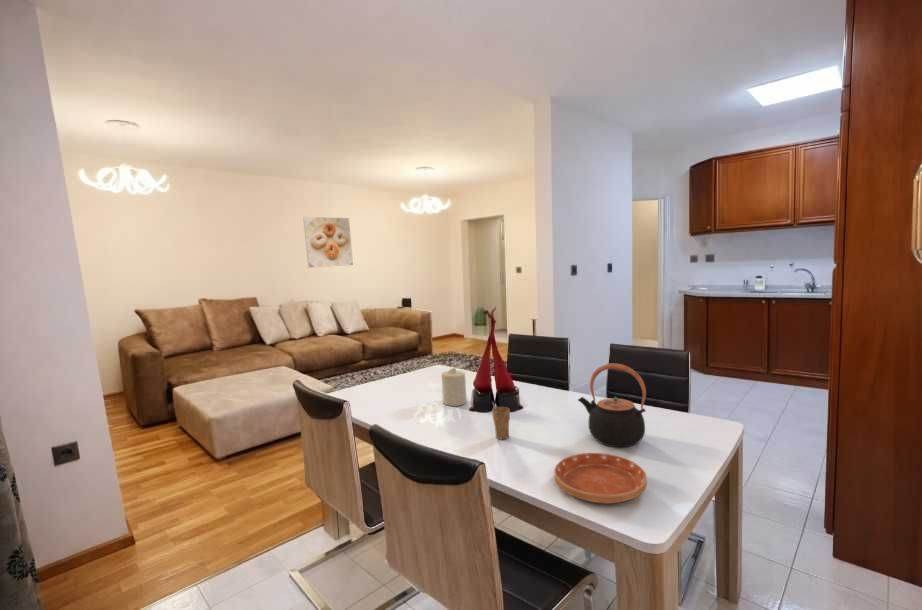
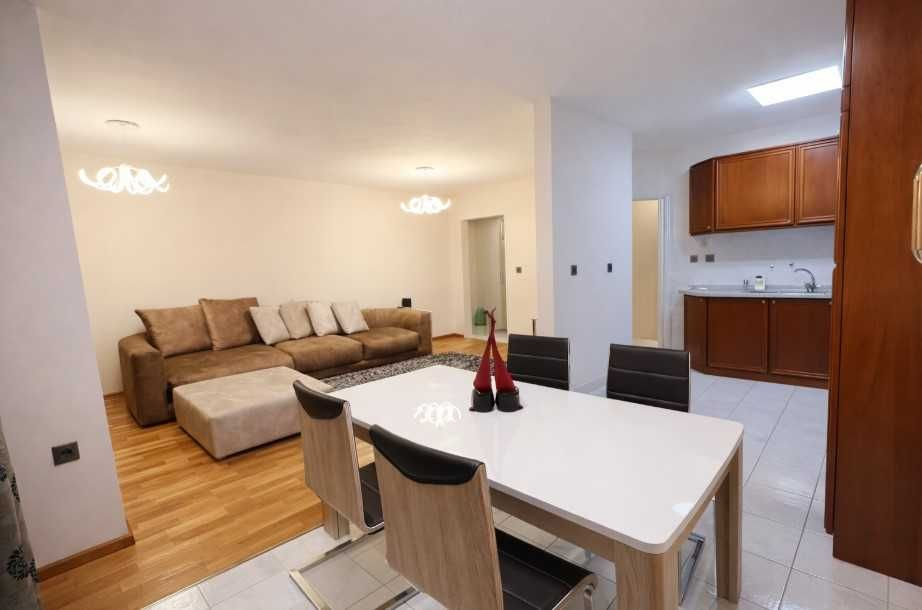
- candle [441,367,468,407]
- saucer [553,452,648,505]
- cup [491,401,511,440]
- teapot [577,362,647,448]
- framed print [302,216,354,269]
